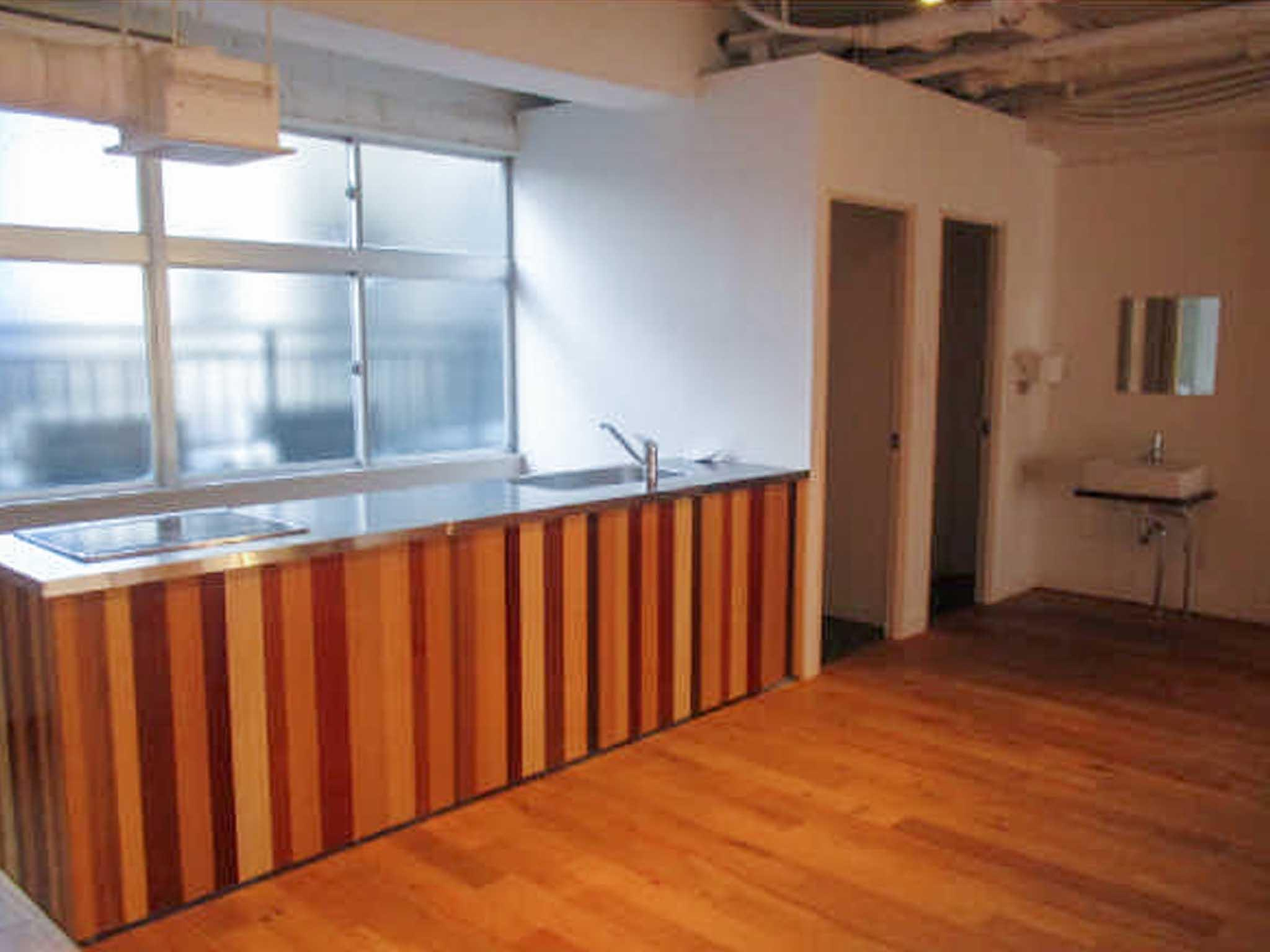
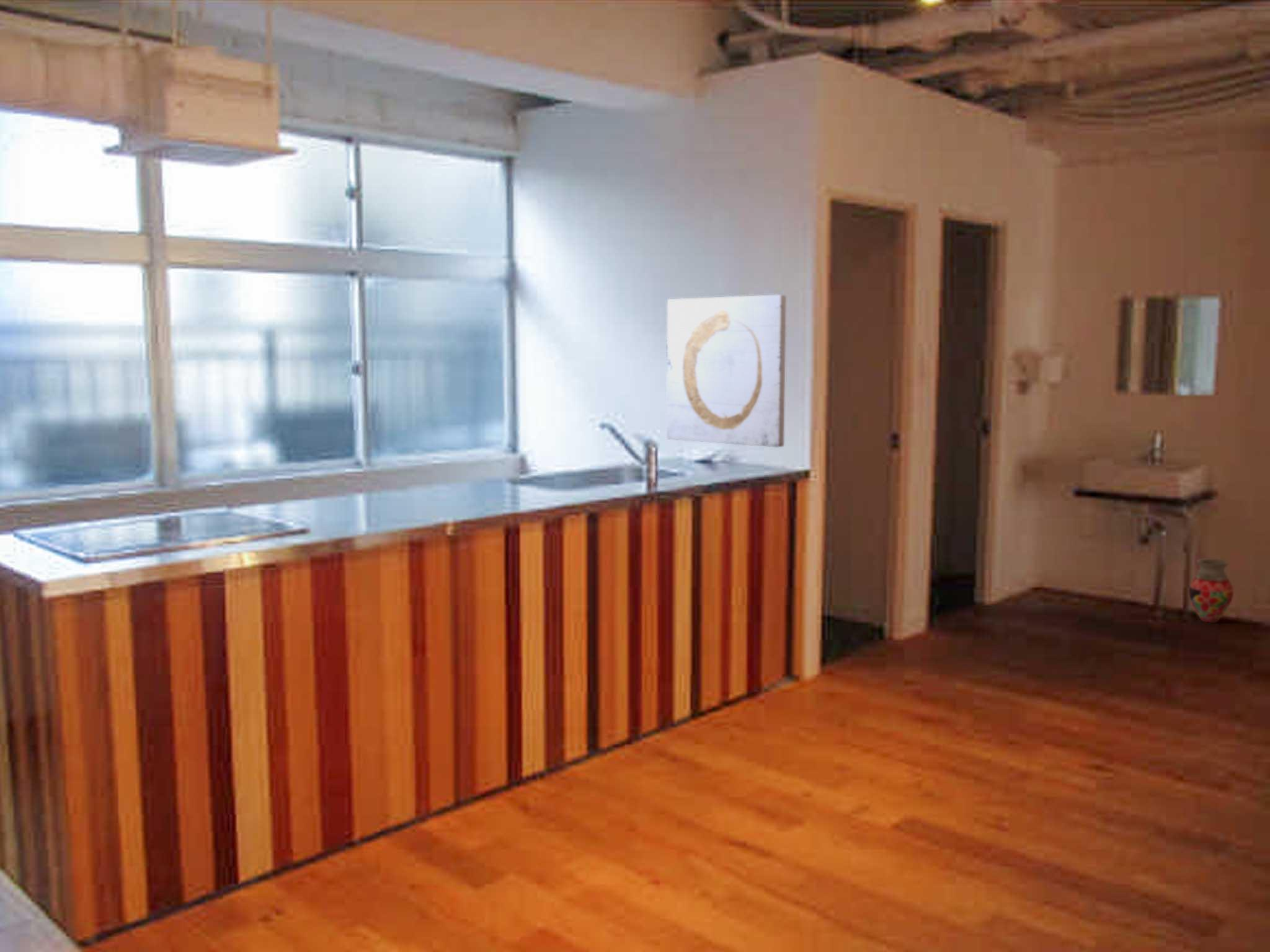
+ wall art [666,294,787,448]
+ vase [1188,558,1234,623]
